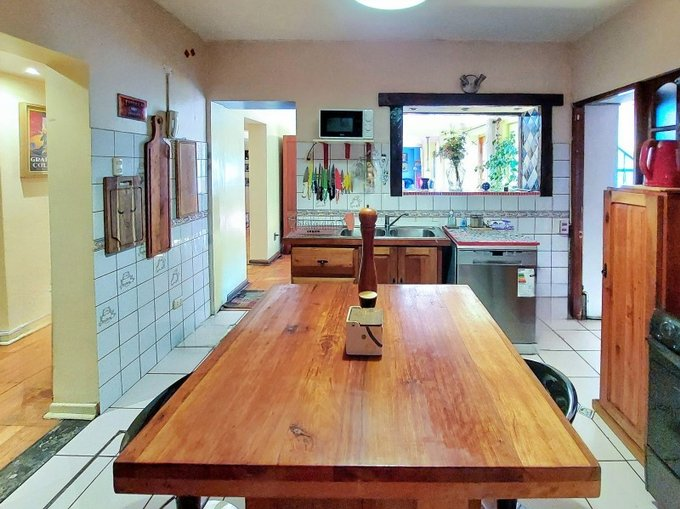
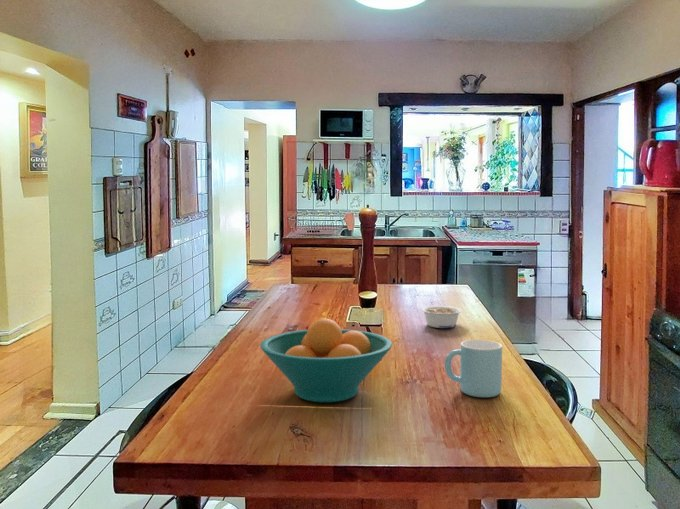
+ mug [444,339,503,398]
+ fruit bowl [259,317,393,403]
+ legume [420,305,463,329]
